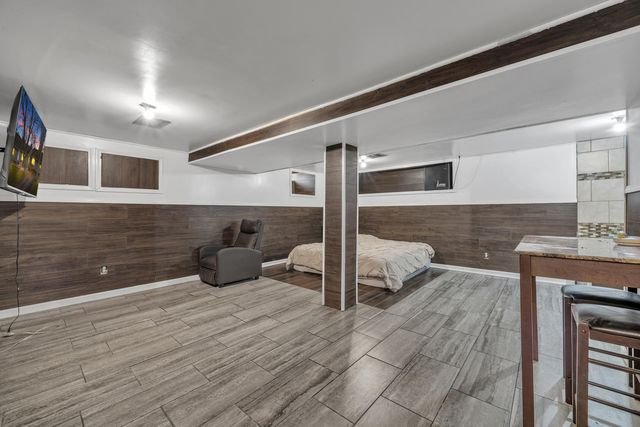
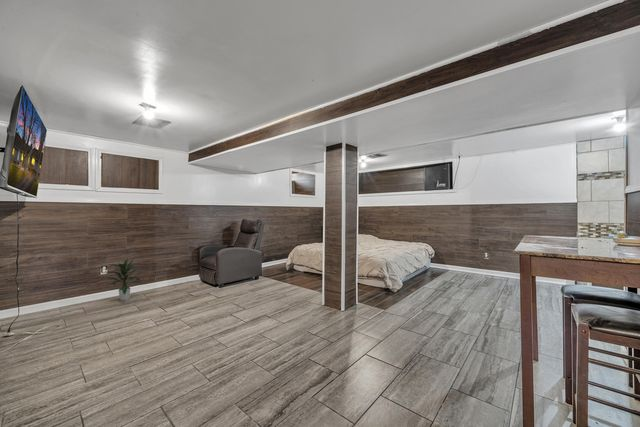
+ indoor plant [103,258,141,302]
